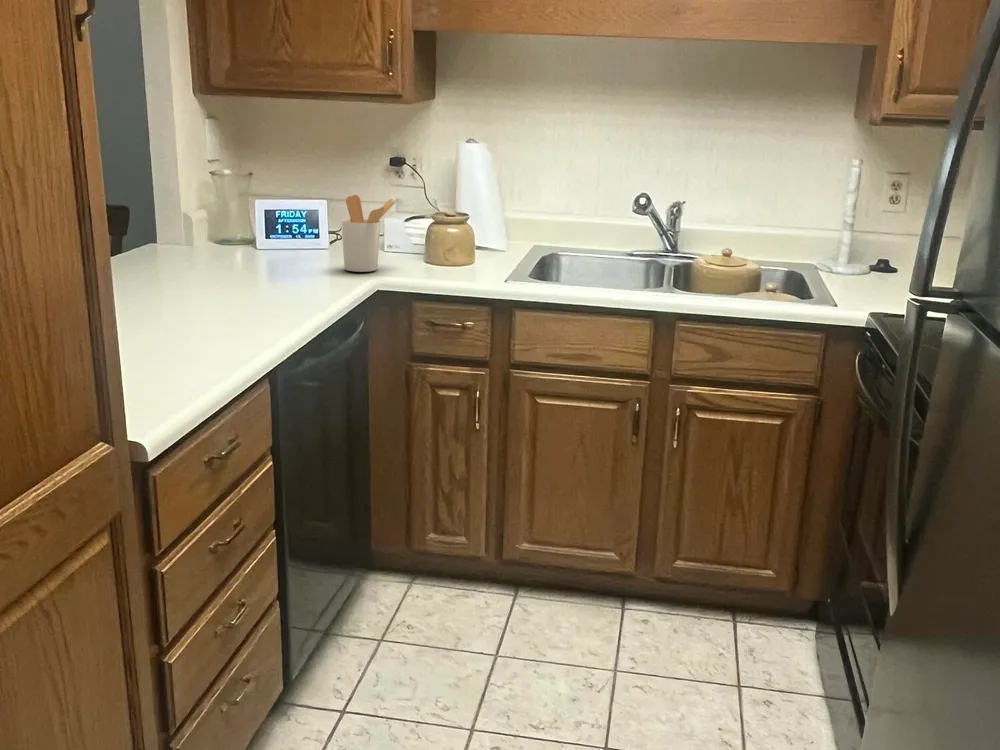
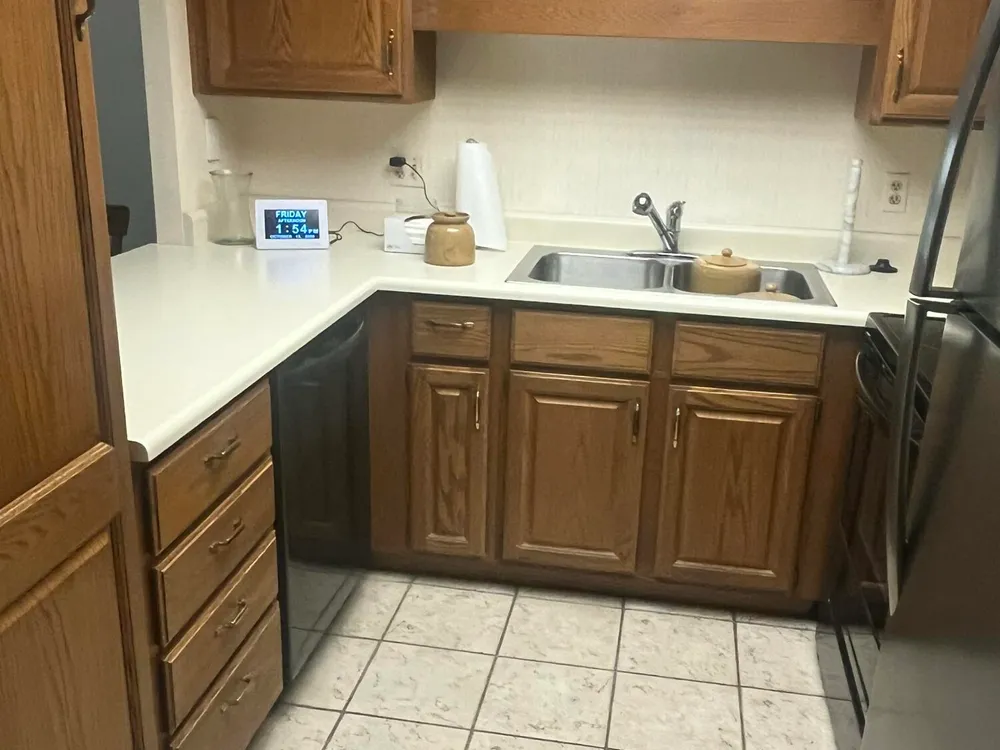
- utensil holder [340,194,397,273]
